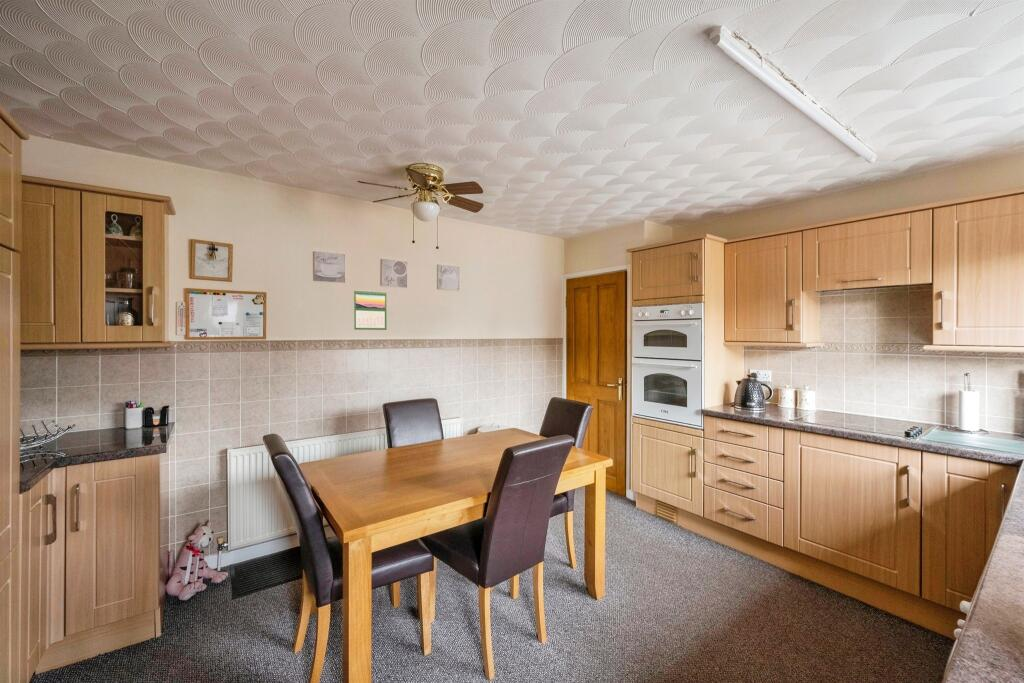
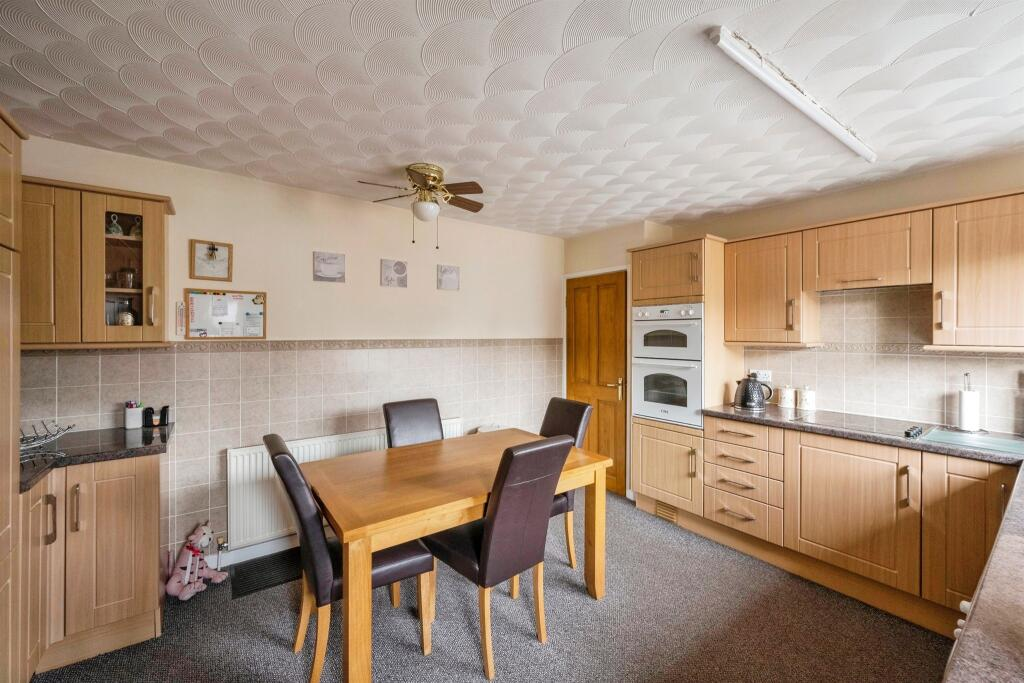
- calendar [353,289,388,331]
